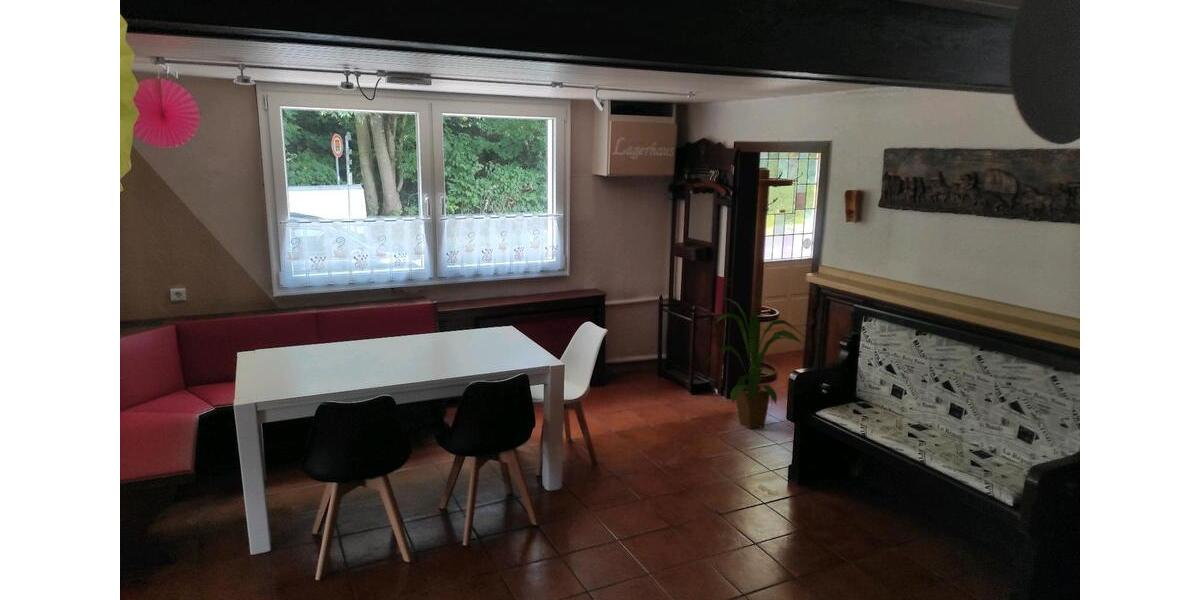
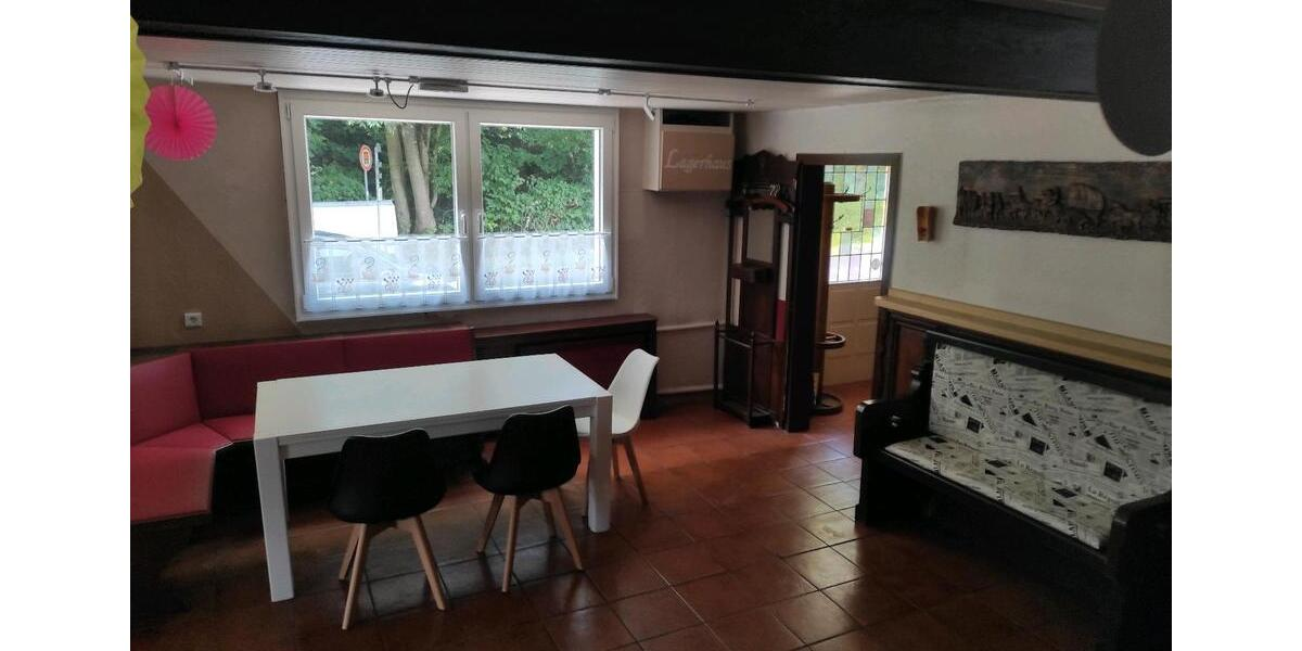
- house plant [704,297,805,430]
